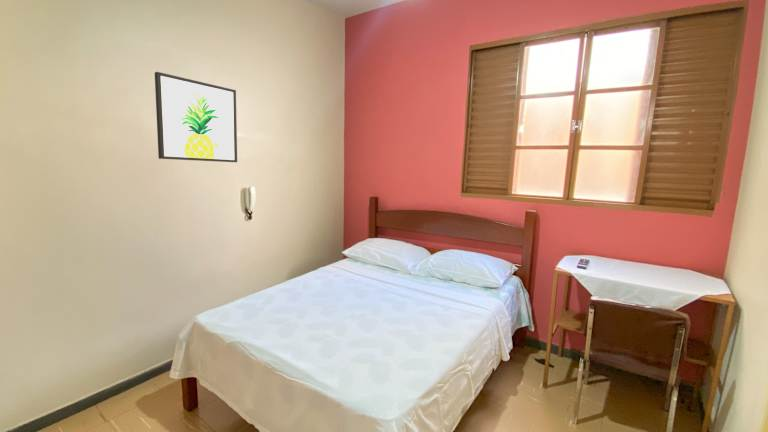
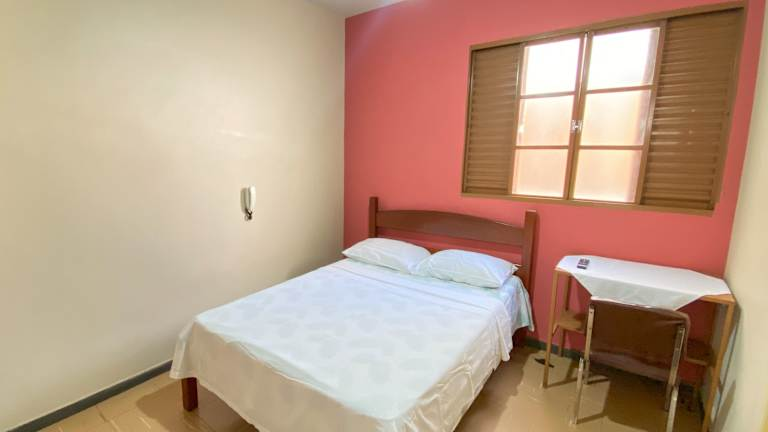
- wall art [154,71,238,163]
